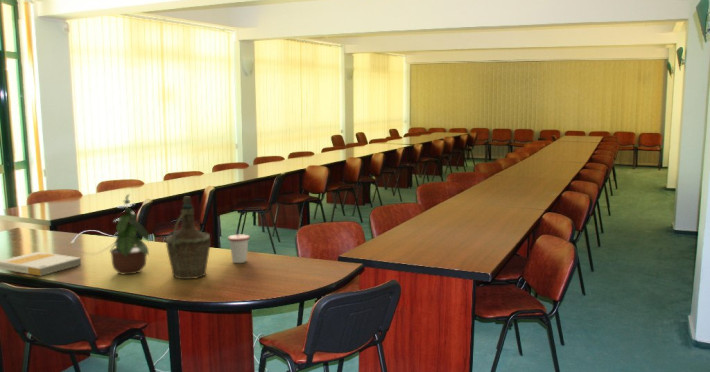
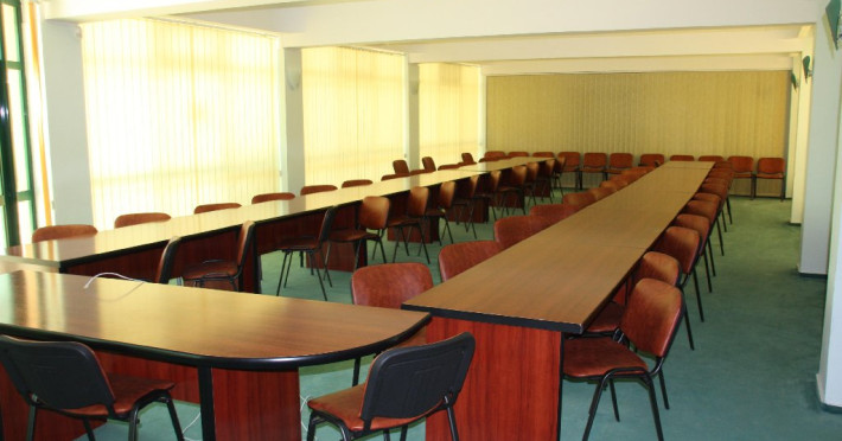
- book [0,251,82,277]
- cup [227,229,250,264]
- bottle [164,196,212,280]
- potted plant [109,193,151,275]
